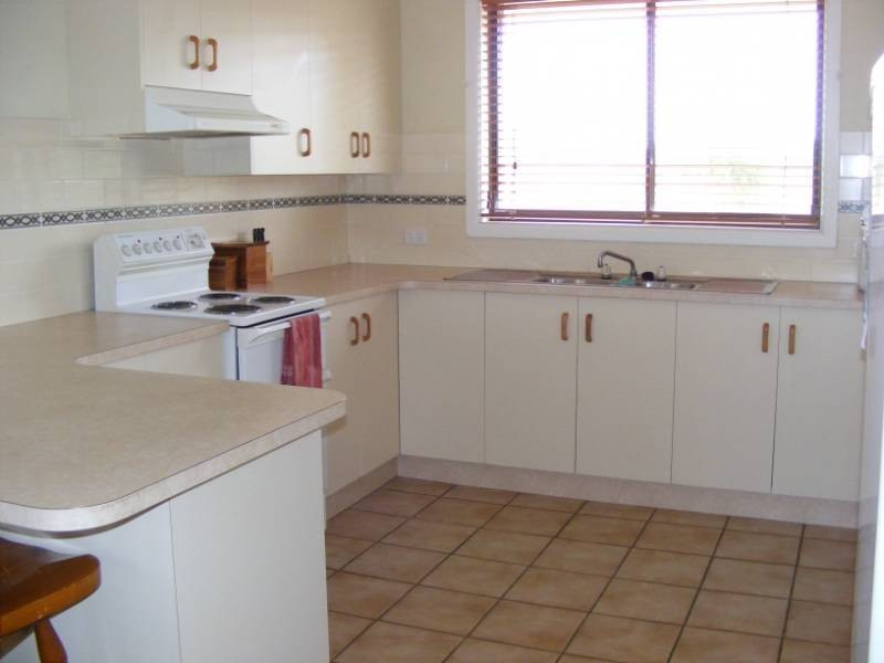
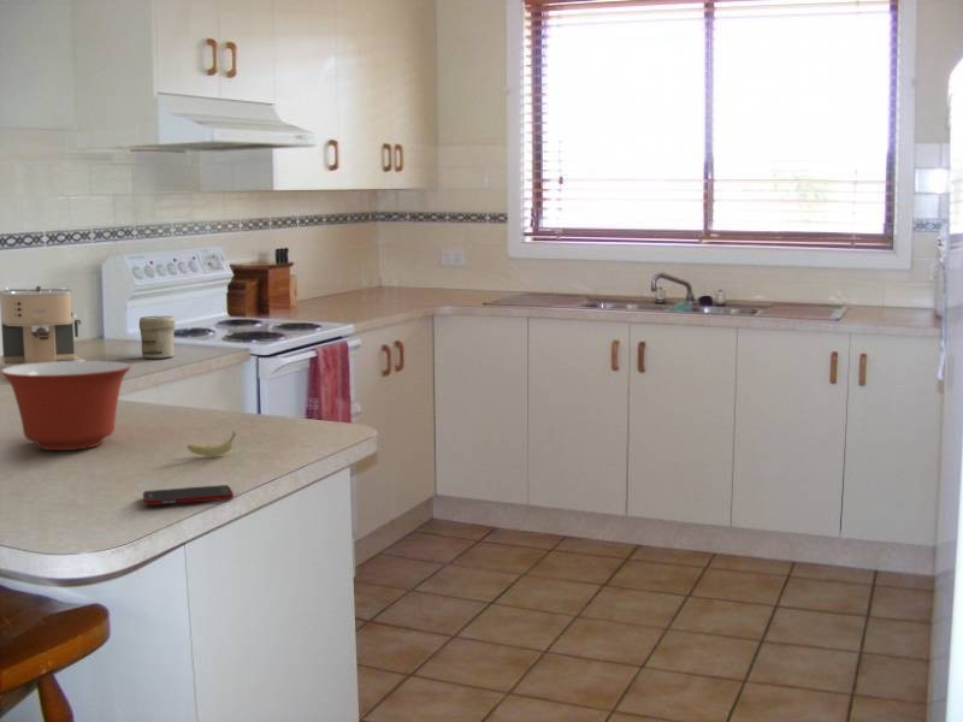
+ banana [187,431,237,457]
+ coffee maker [0,285,87,380]
+ jar [138,314,176,360]
+ cell phone [142,484,235,507]
+ mixing bowl [1,360,132,451]
